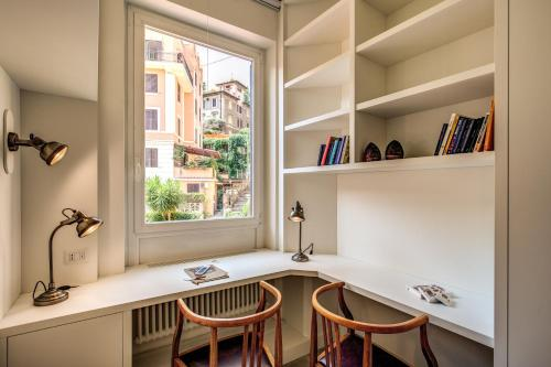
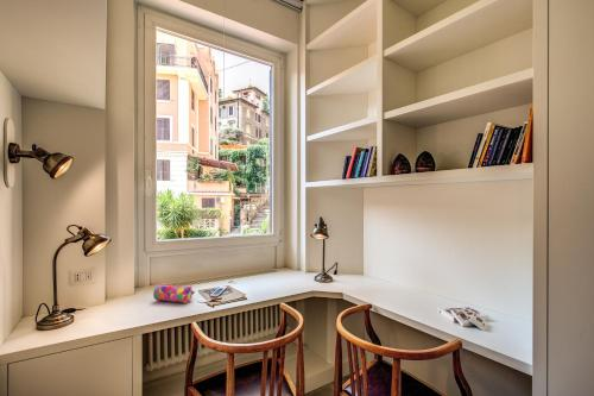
+ pencil case [152,283,196,304]
